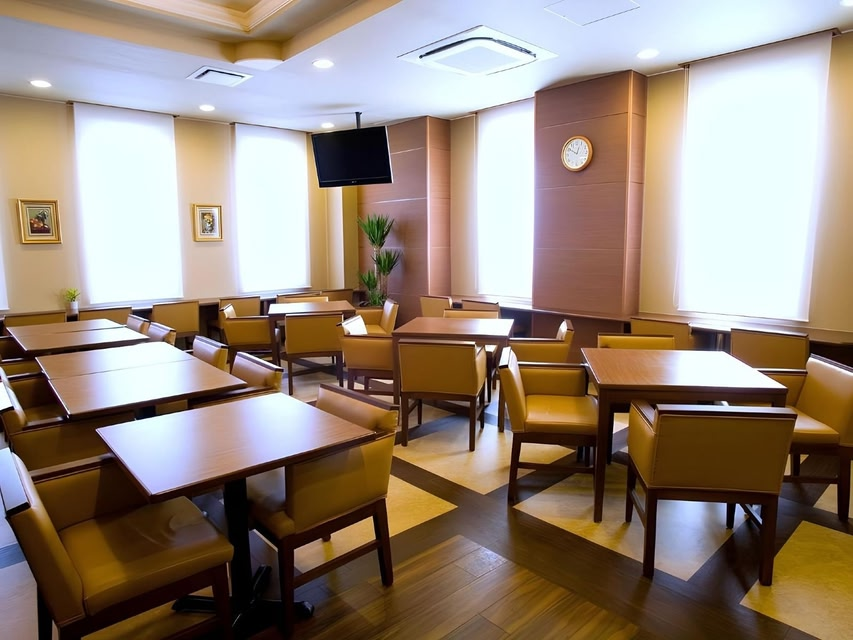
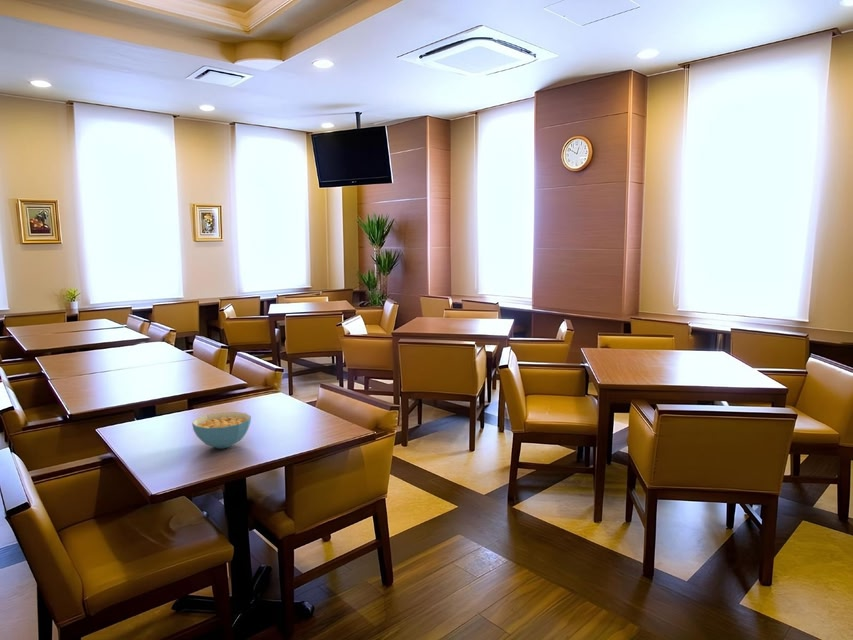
+ cereal bowl [191,411,252,449]
